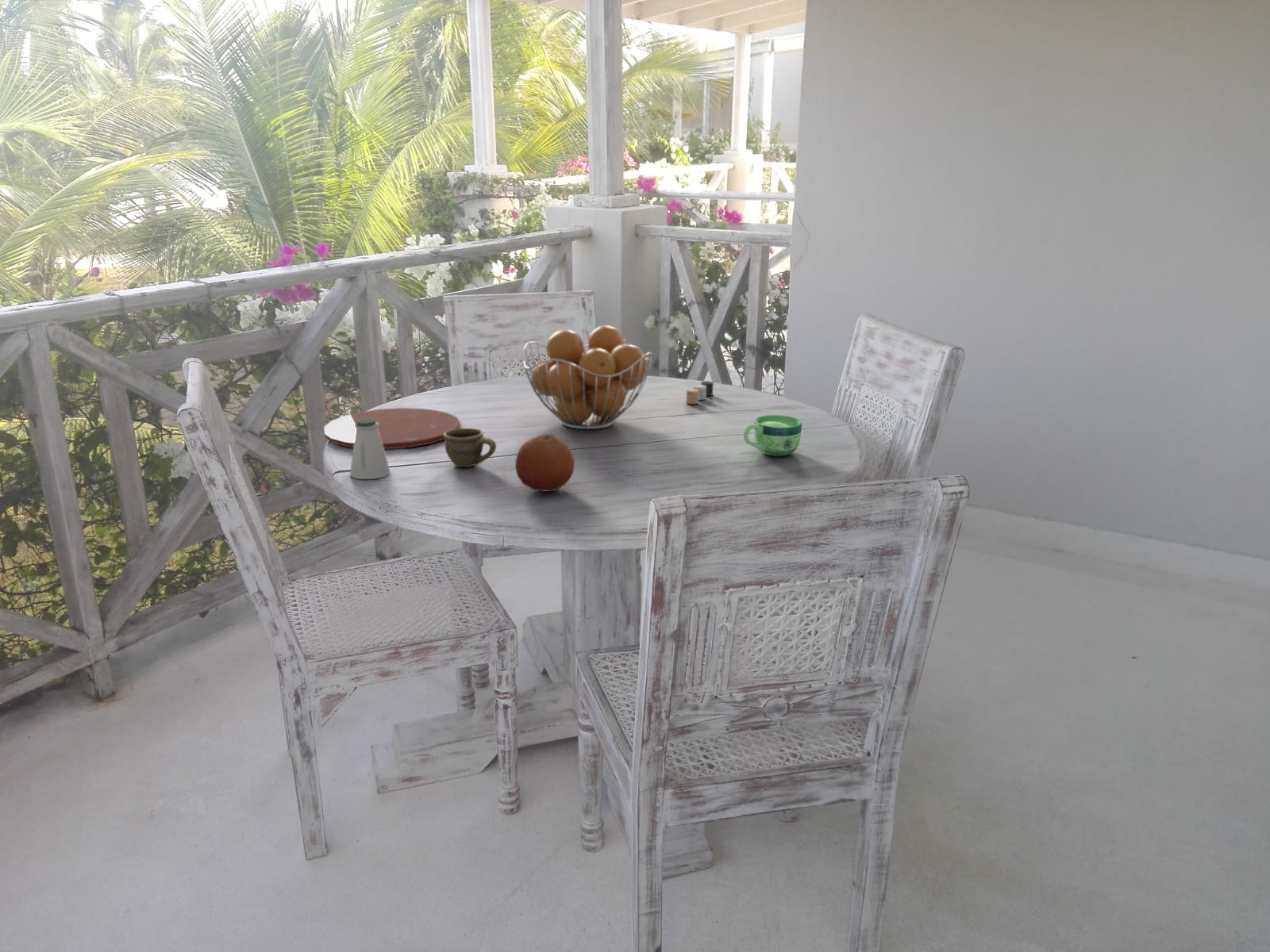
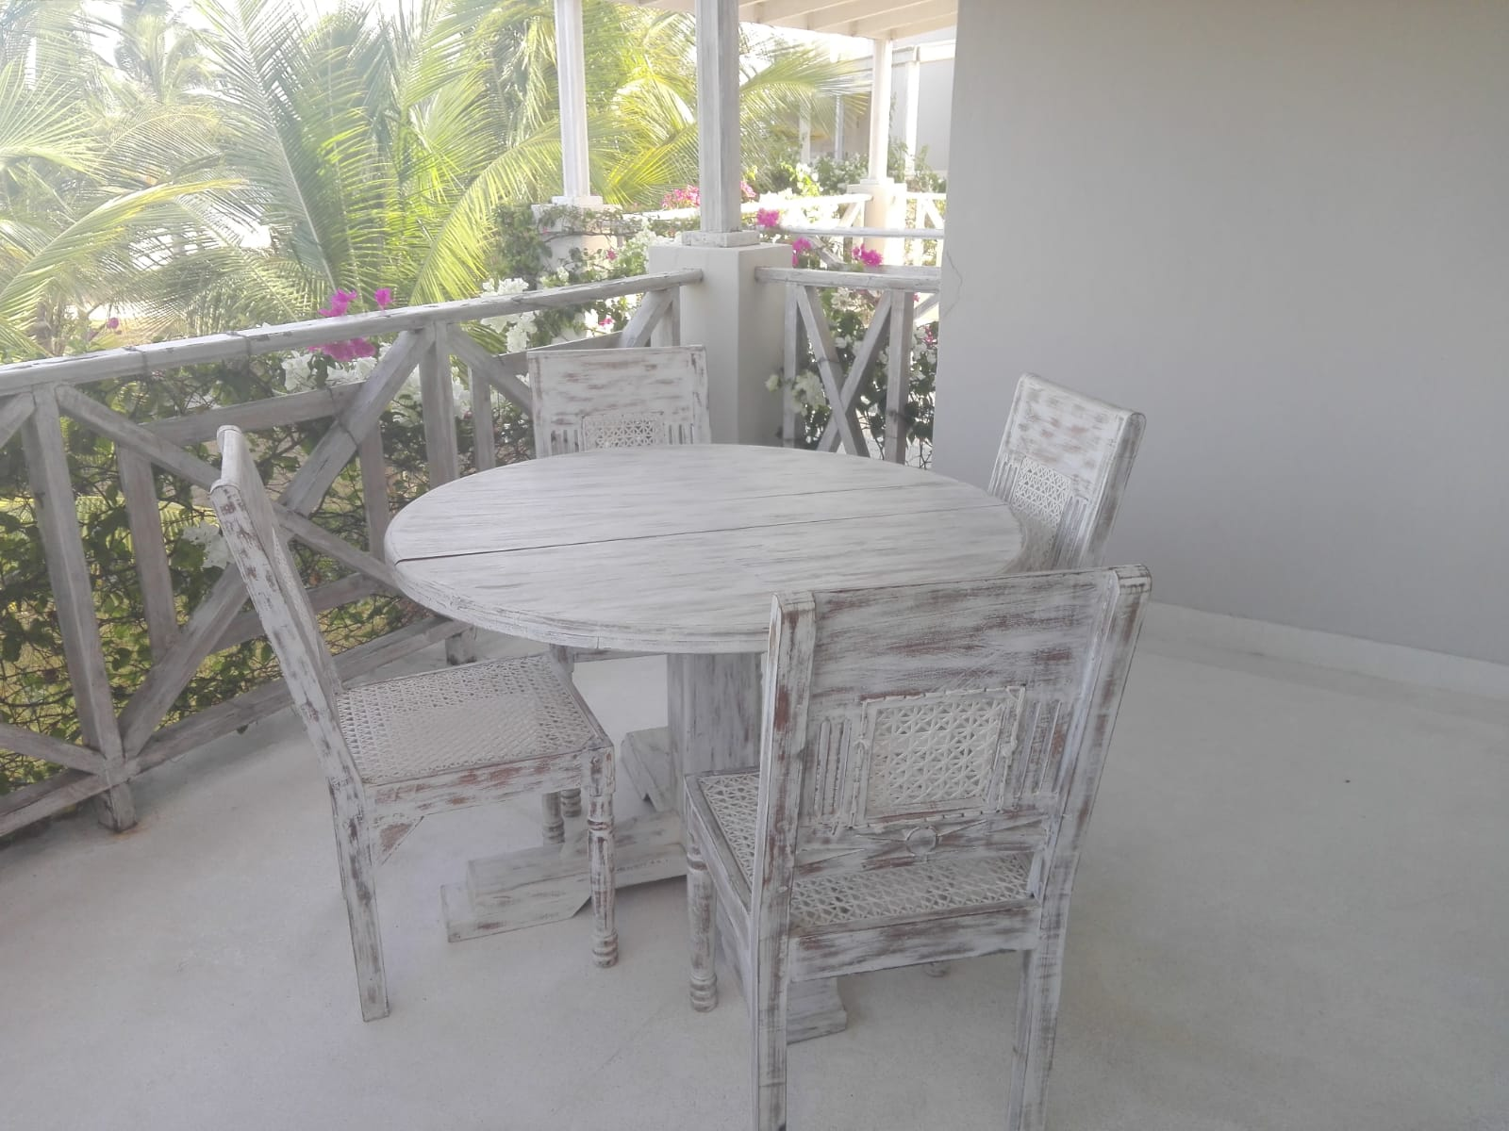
- candle [685,380,714,405]
- cup [444,428,497,468]
- fruit basket [521,324,653,430]
- cup [742,414,802,457]
- fruit [514,433,575,493]
- plate [323,407,461,450]
- saltshaker [349,418,391,480]
